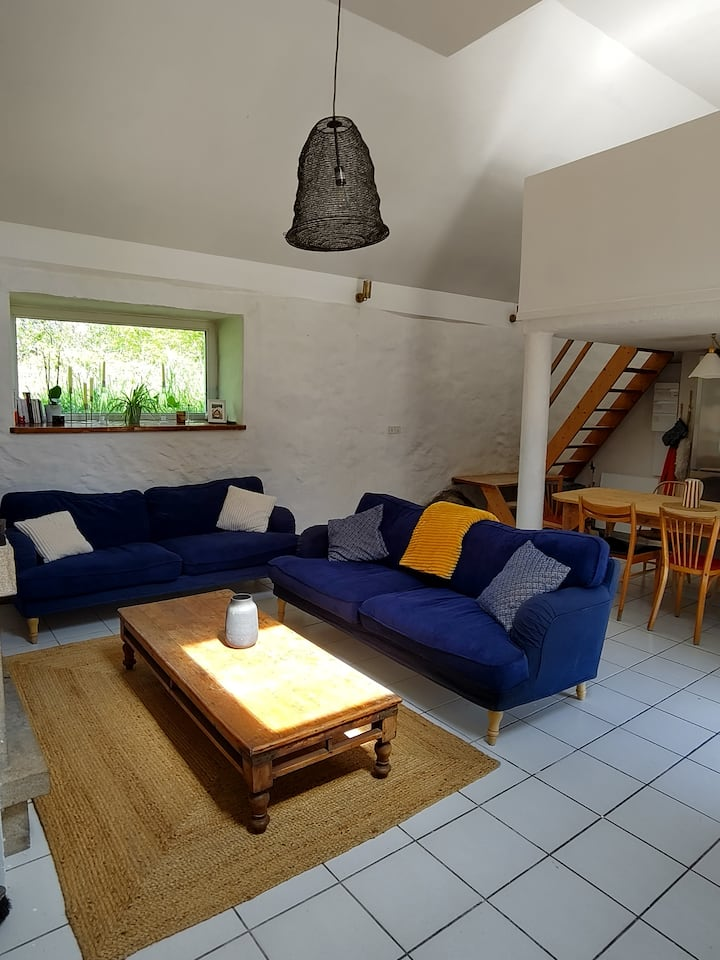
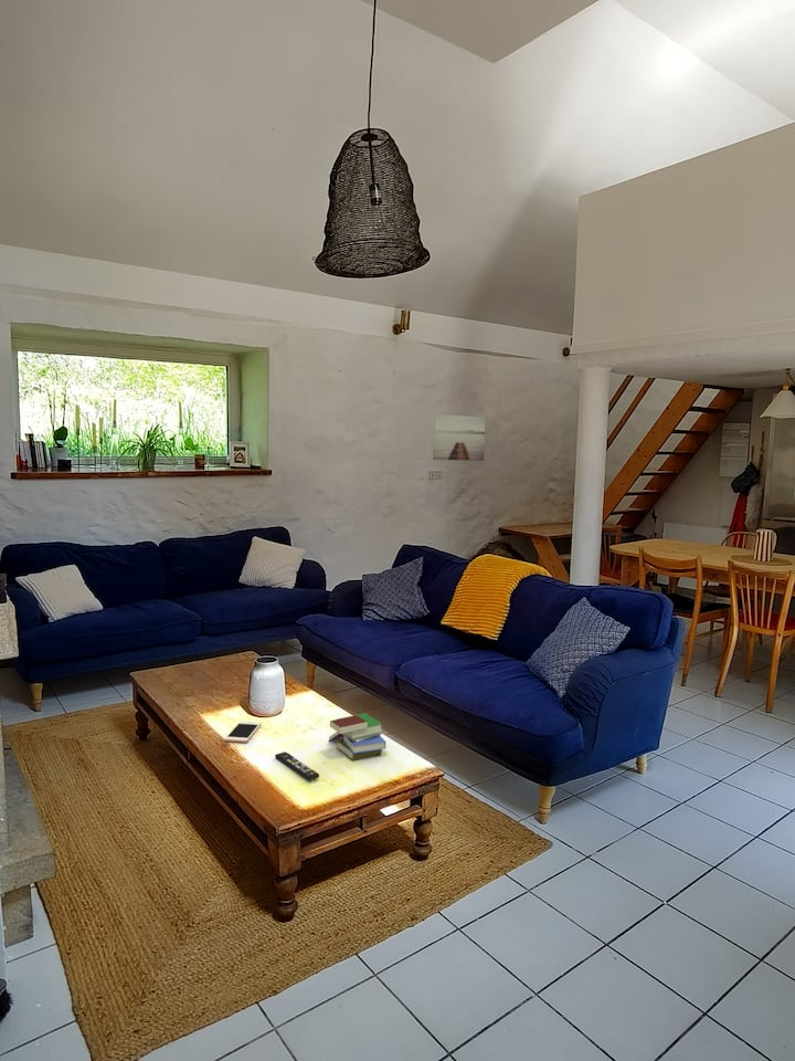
+ book [328,713,386,761]
+ wall art [432,413,486,462]
+ cell phone [223,721,262,744]
+ remote control [274,750,320,781]
